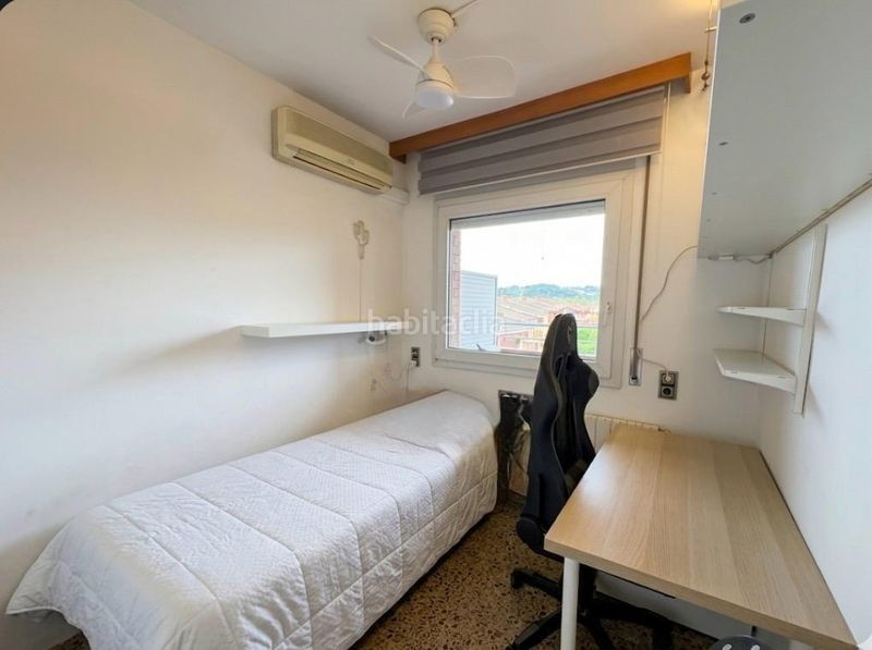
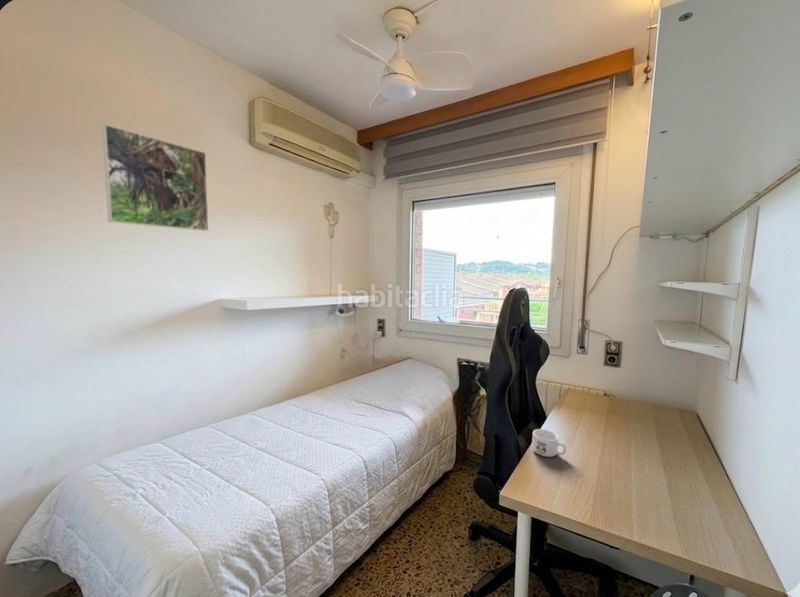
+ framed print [101,123,210,232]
+ mug [531,428,567,458]
